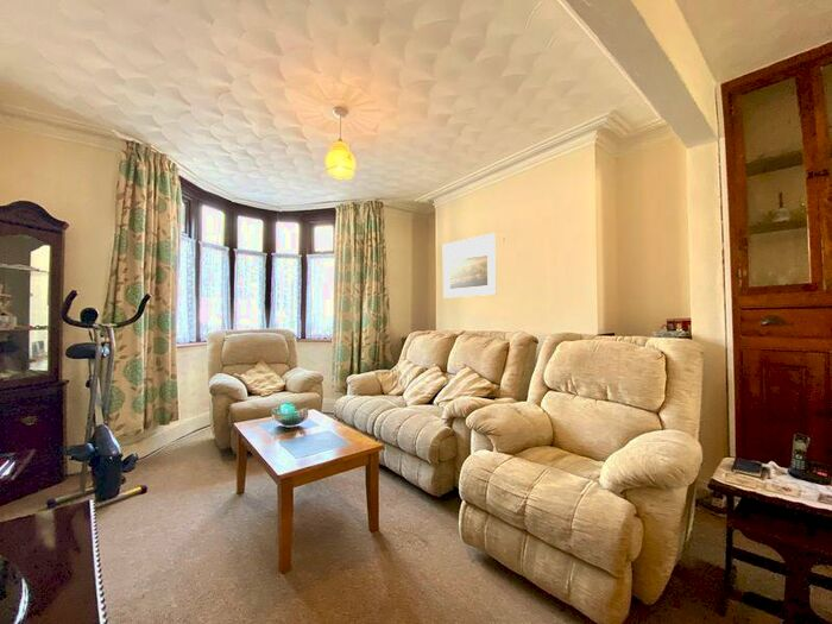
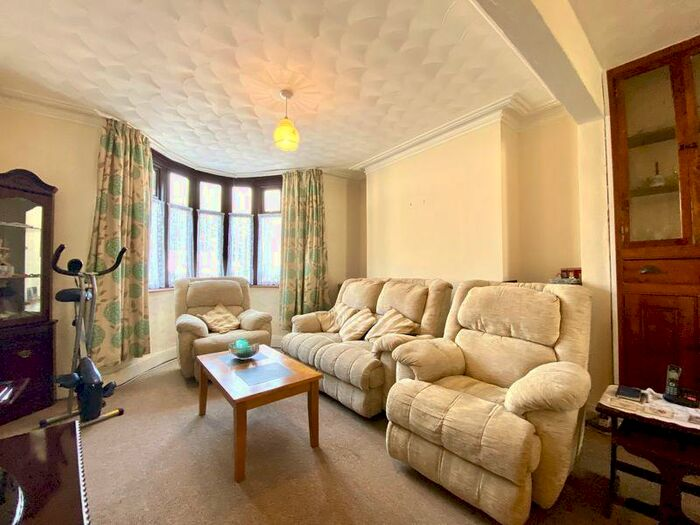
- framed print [442,232,498,300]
